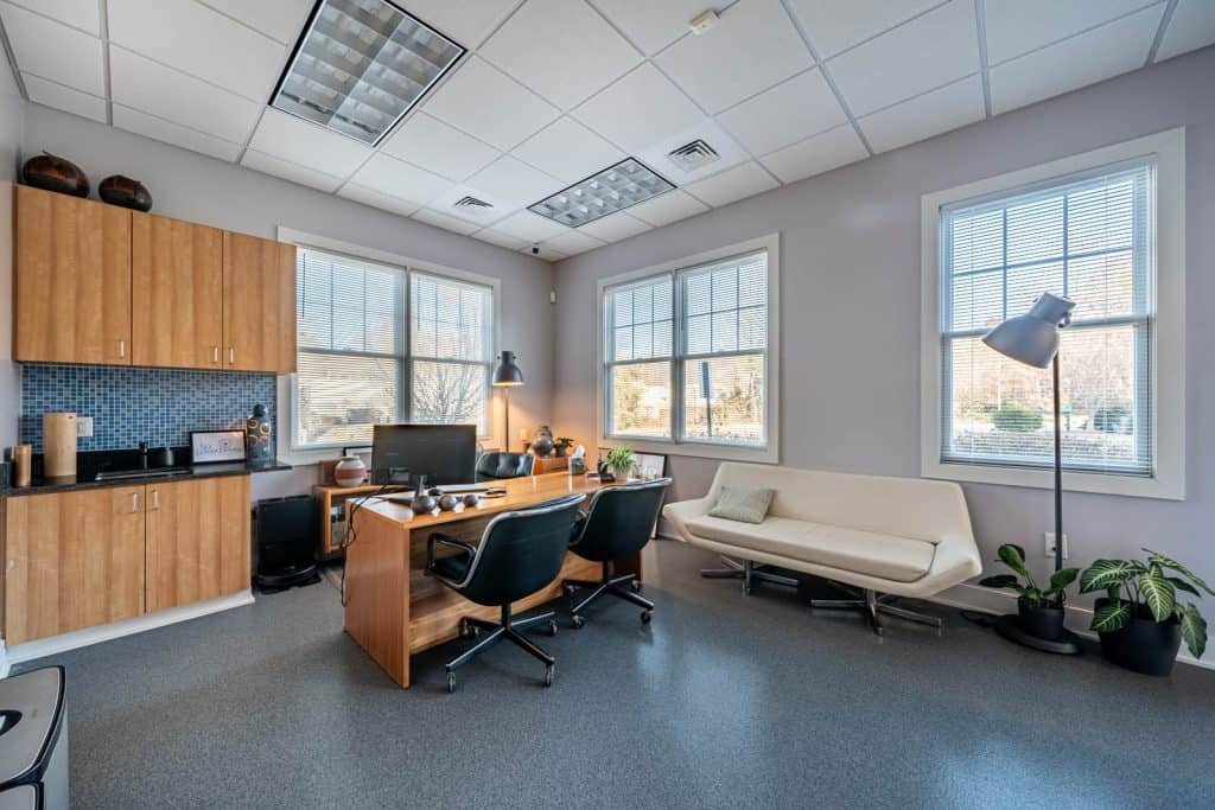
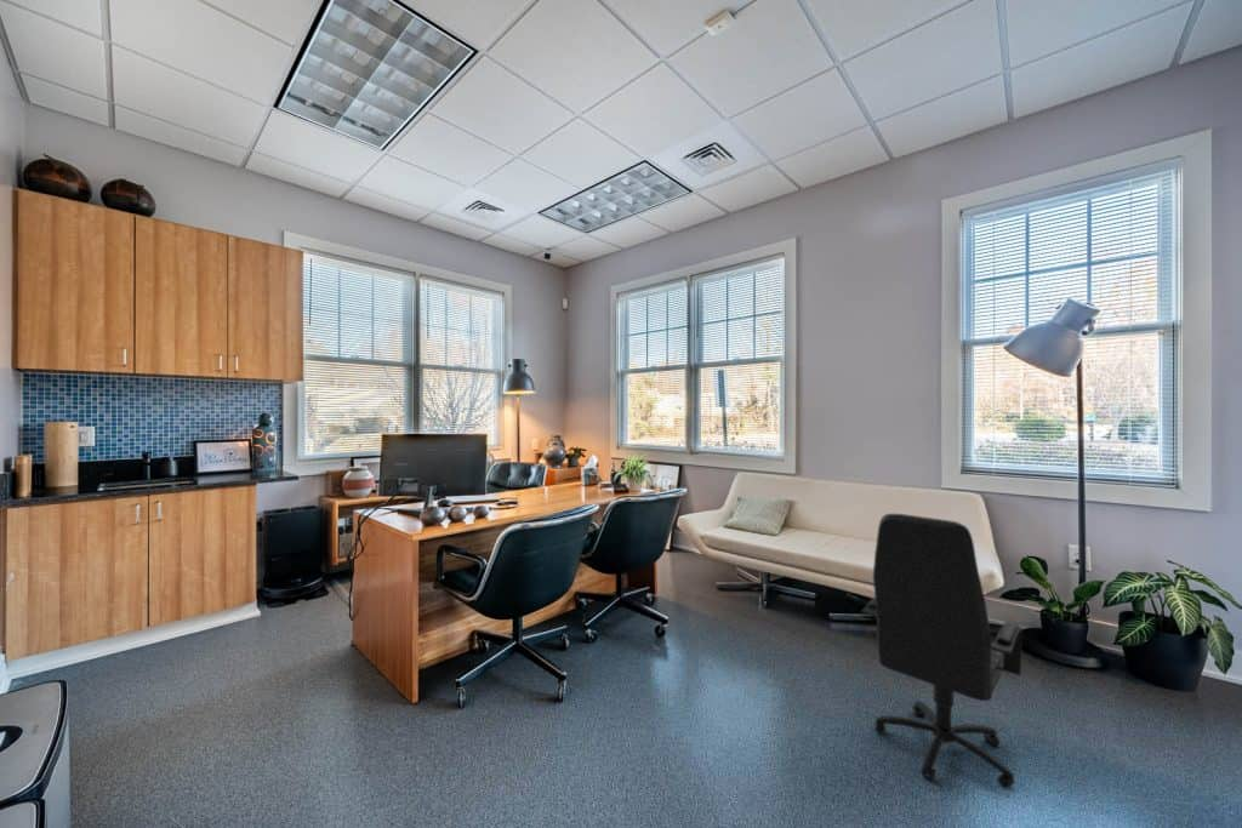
+ office chair [860,513,1024,789]
